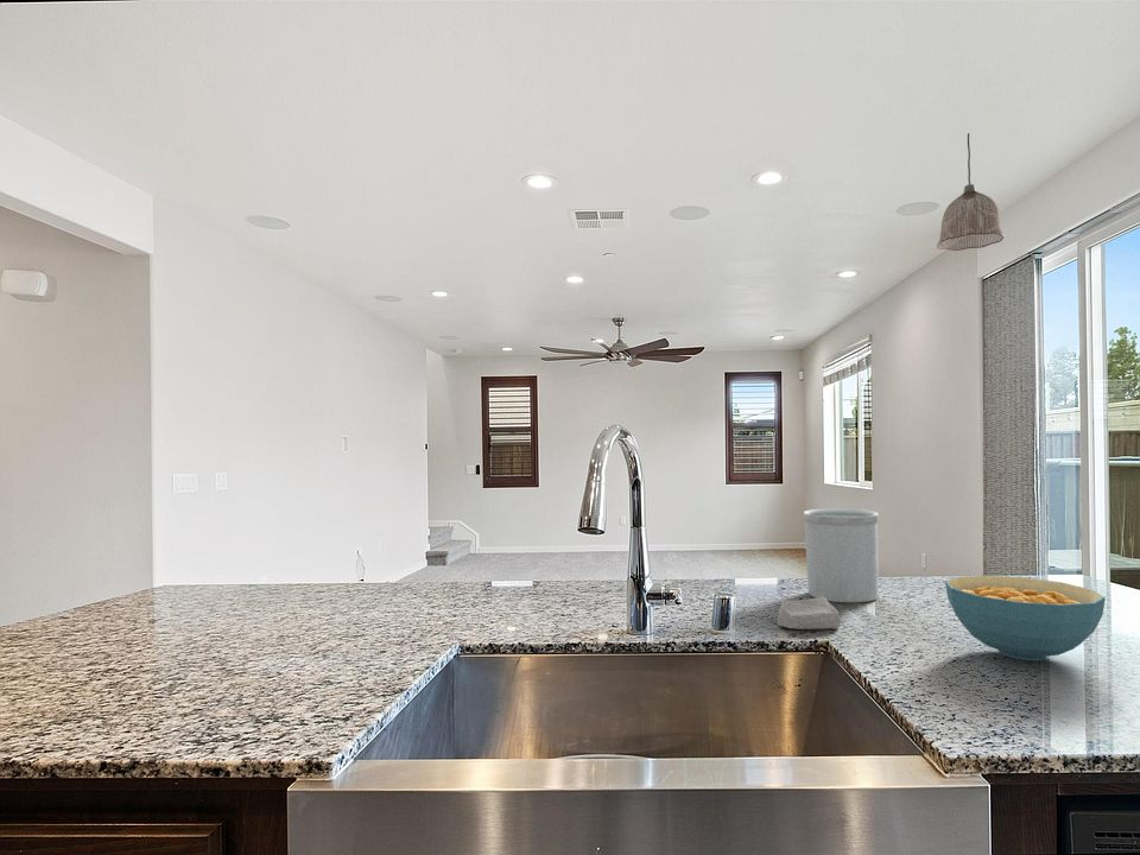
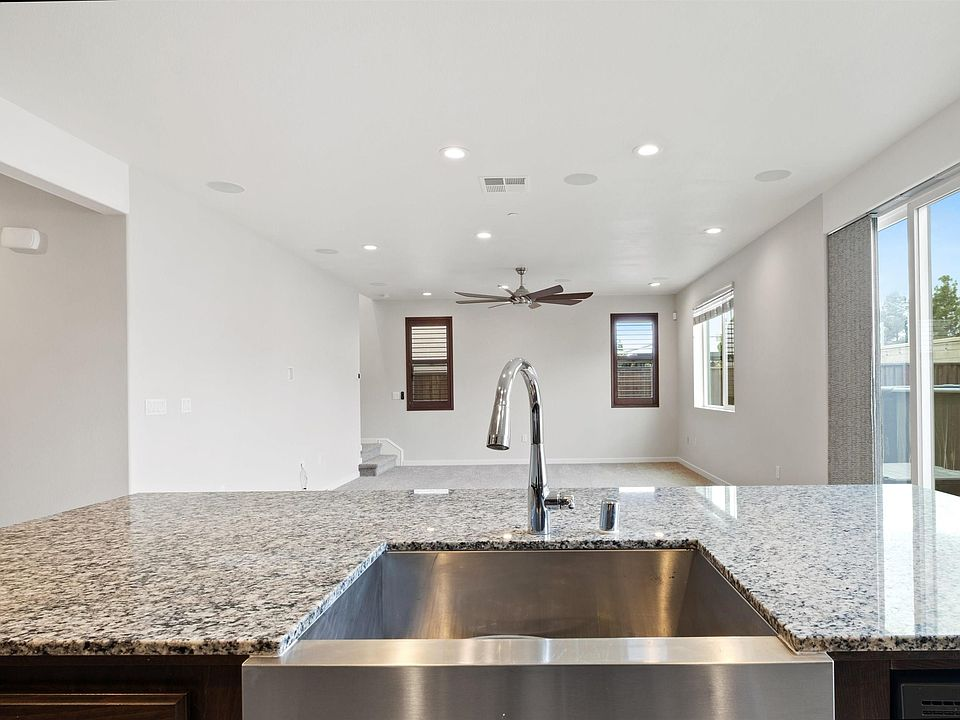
- pendant lamp [936,132,1006,252]
- utensil holder [802,507,880,603]
- soap bar [777,597,842,631]
- cereal bowl [944,575,1107,661]
